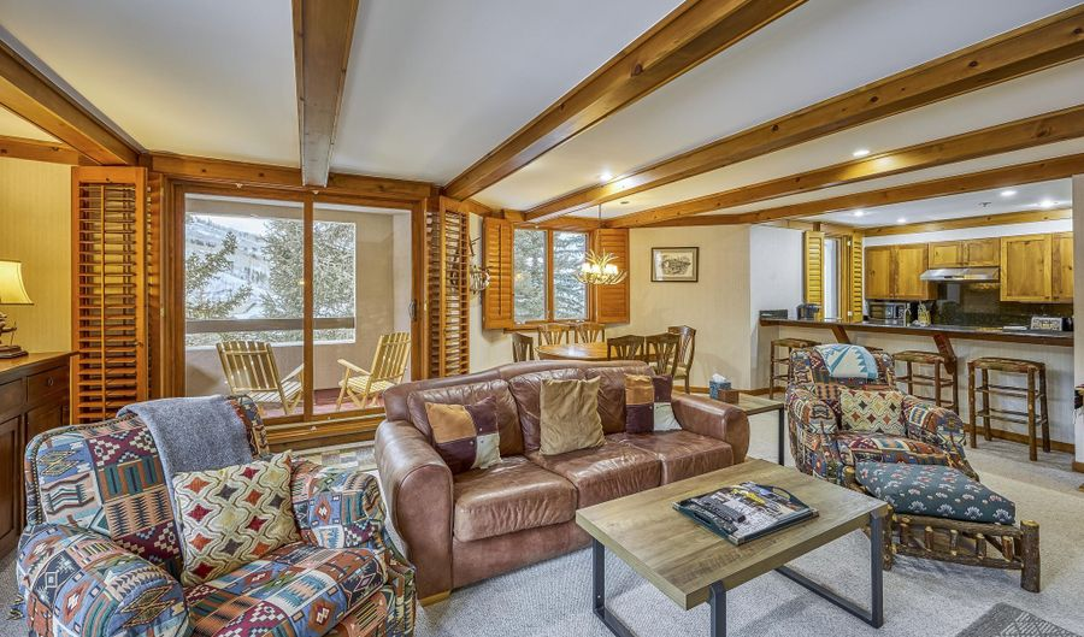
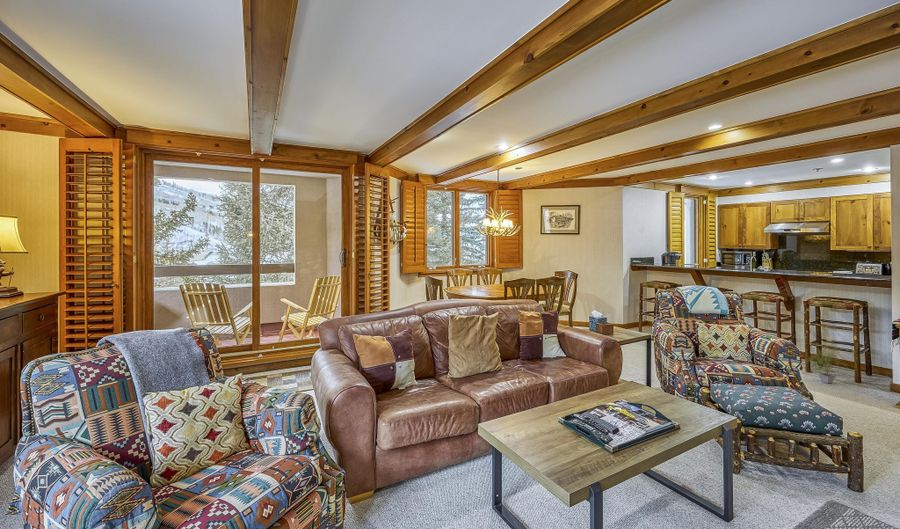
+ potted plant [804,345,842,384]
